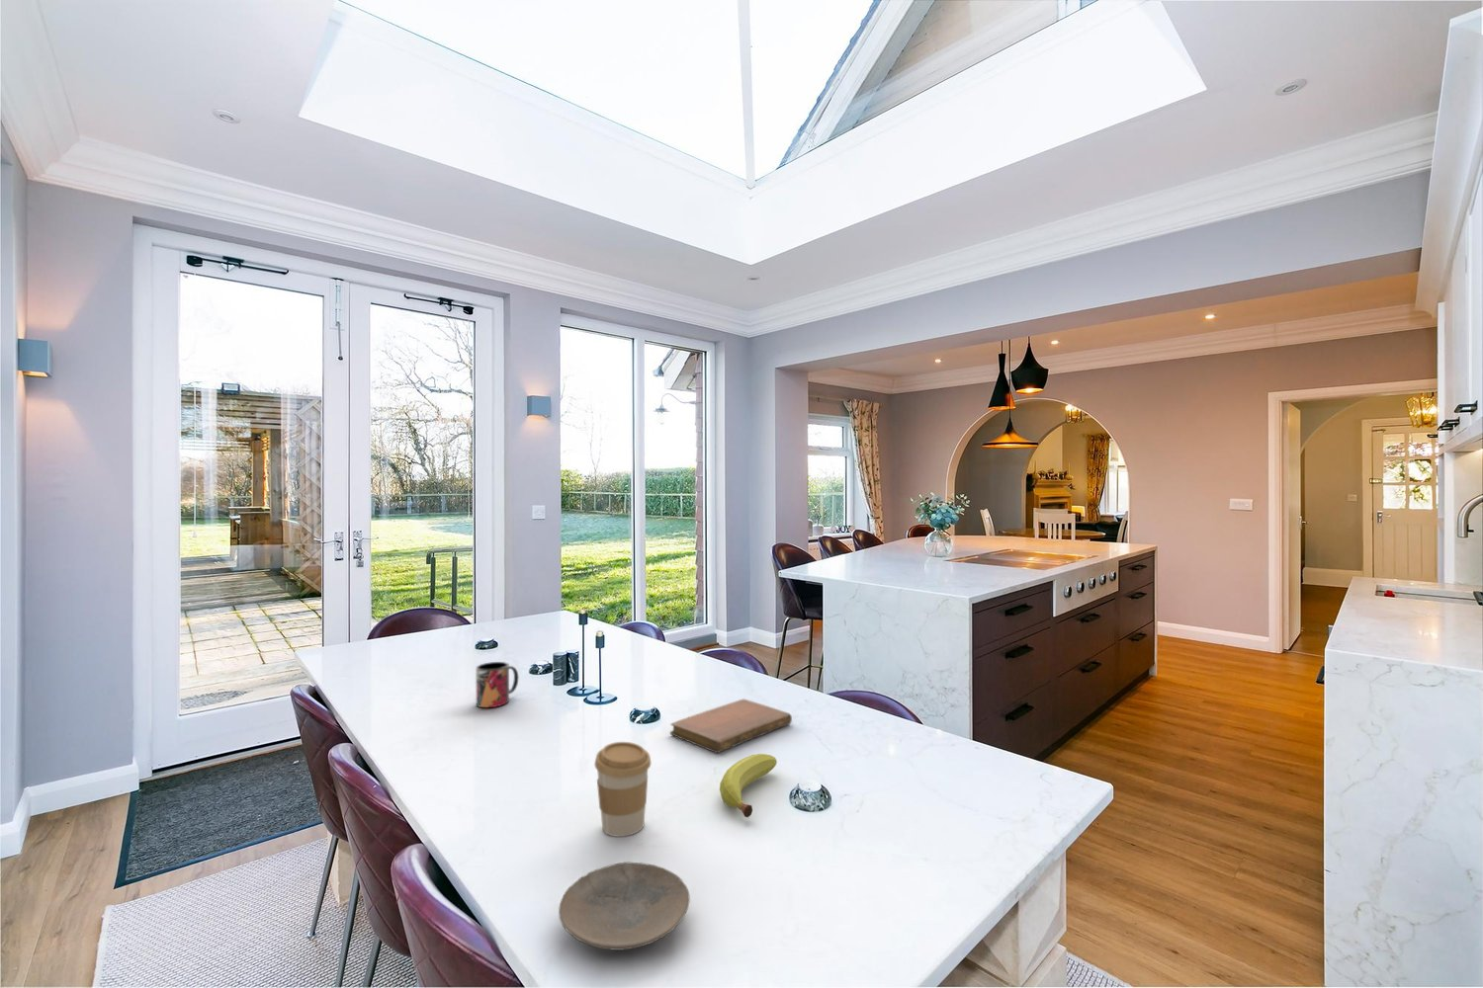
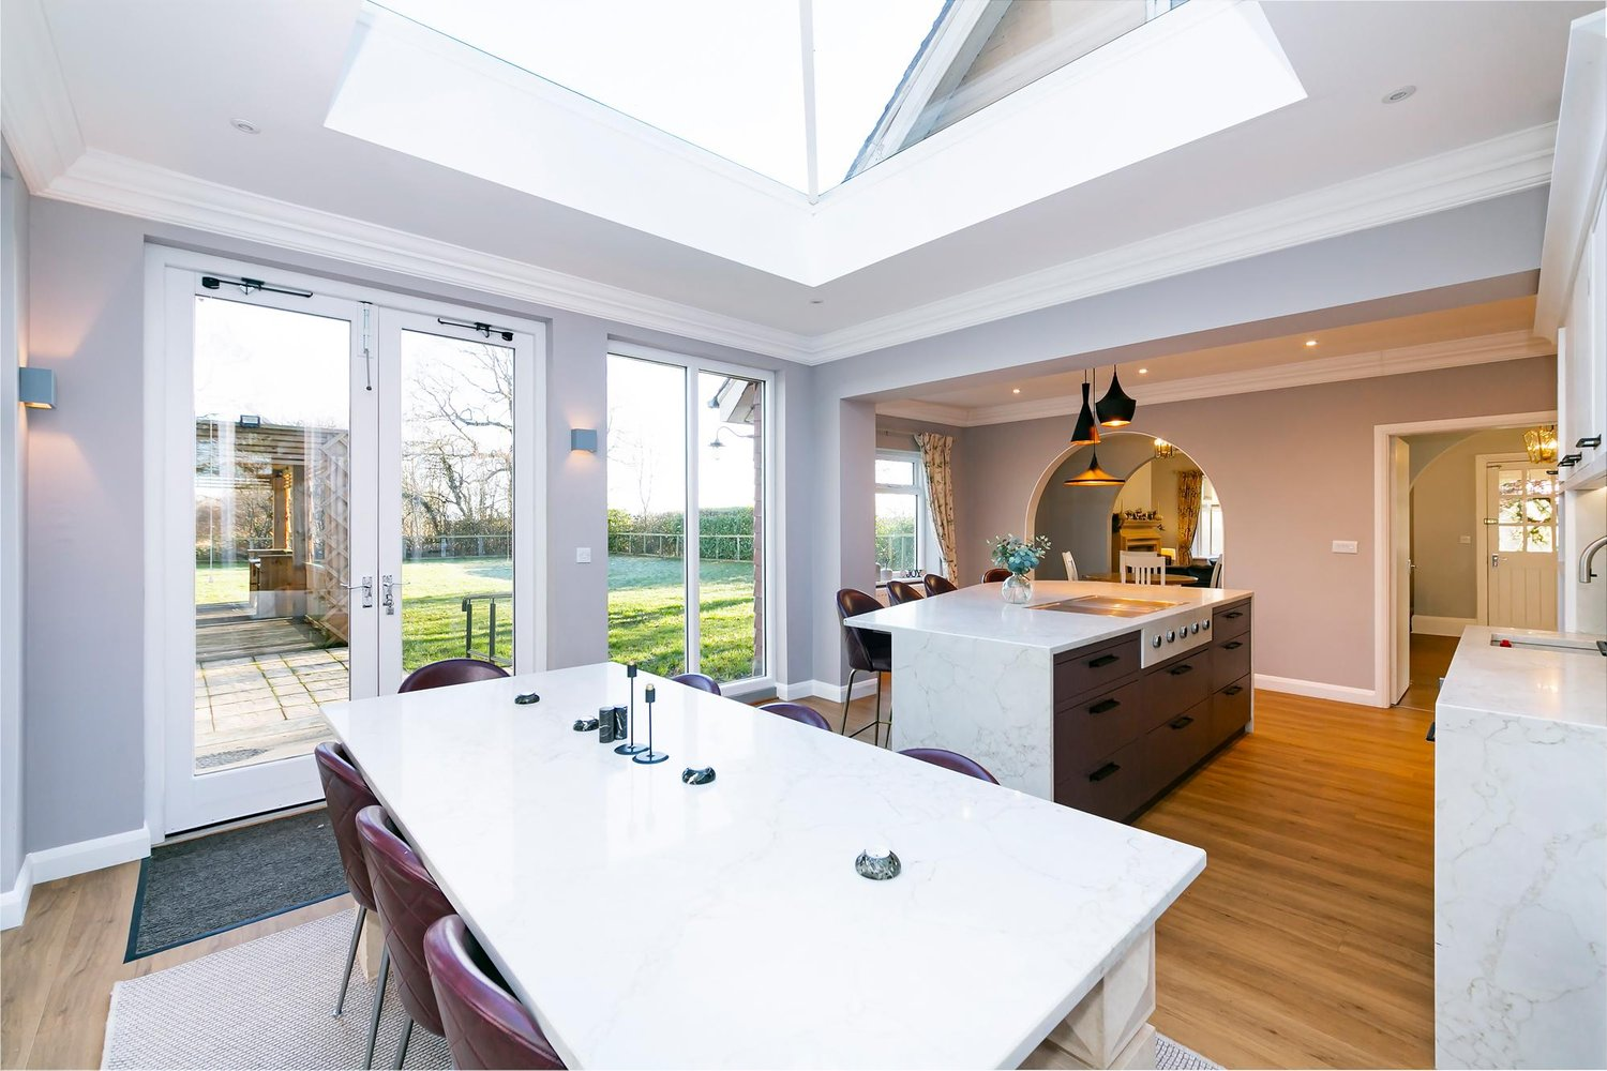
- mug [474,661,519,708]
- plate [557,861,691,952]
- fruit [718,753,778,818]
- notebook [670,698,793,754]
- coffee cup [594,741,651,838]
